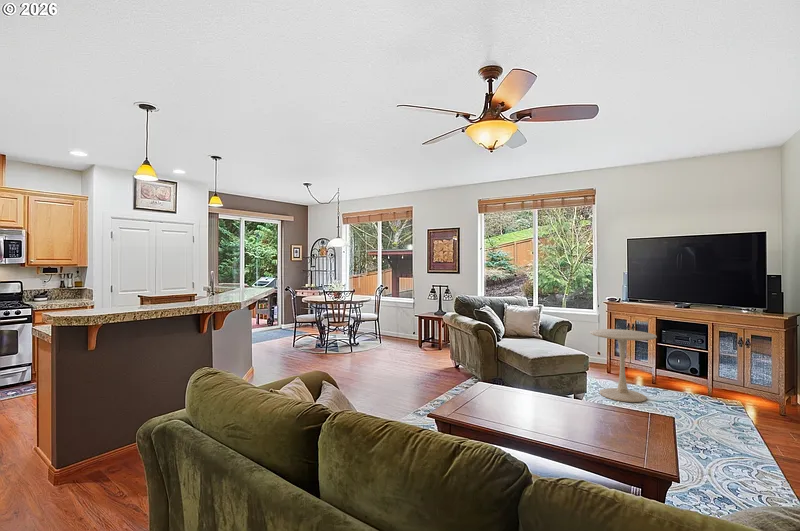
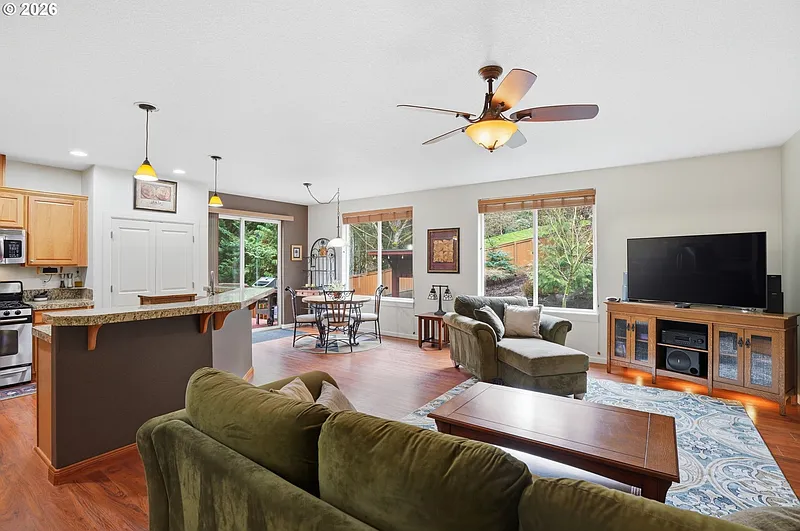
- side table [589,328,658,403]
